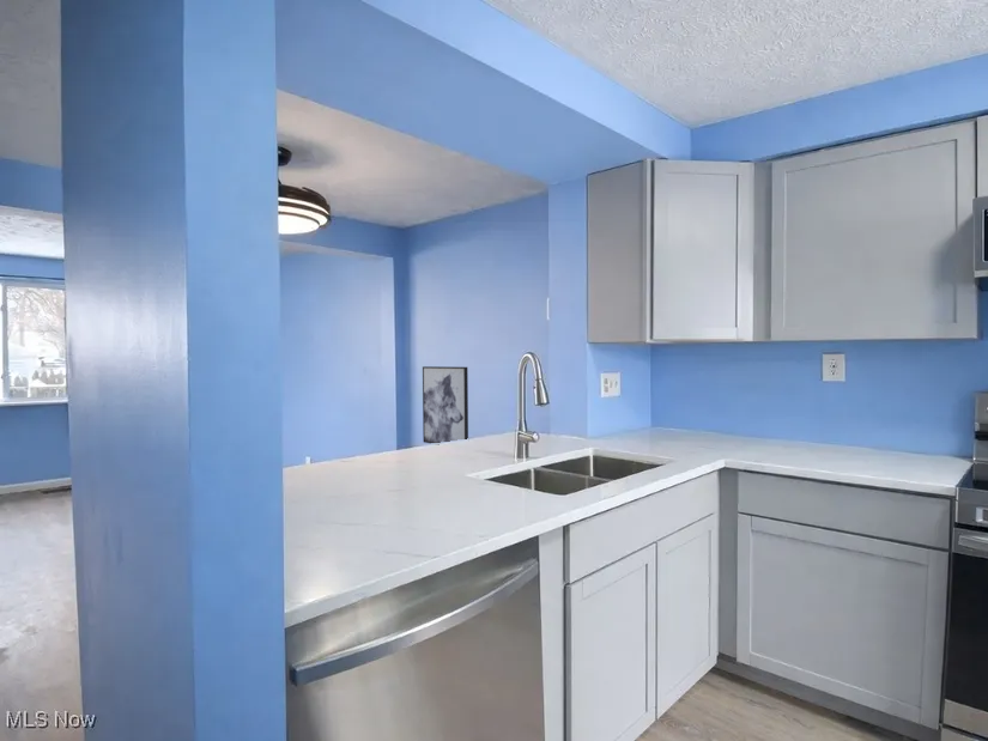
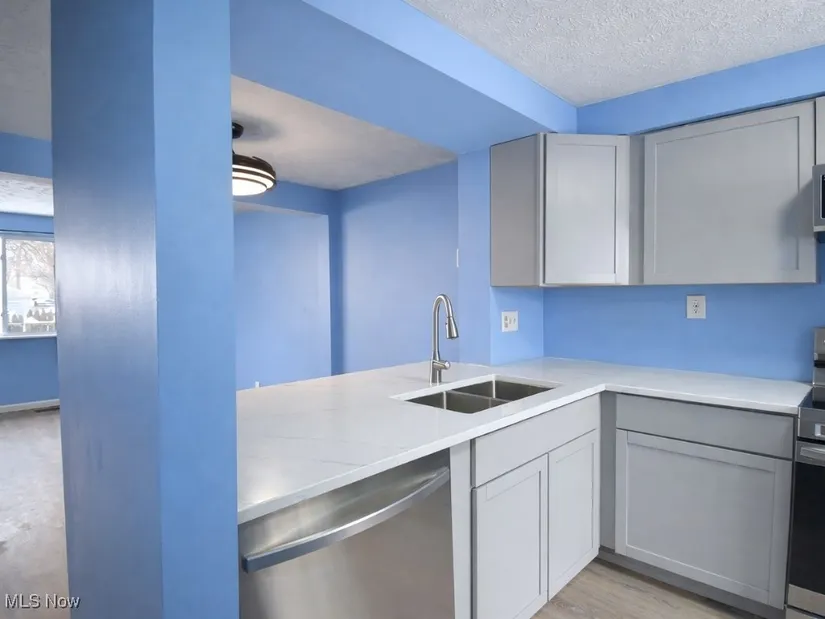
- wall art [422,365,469,444]
